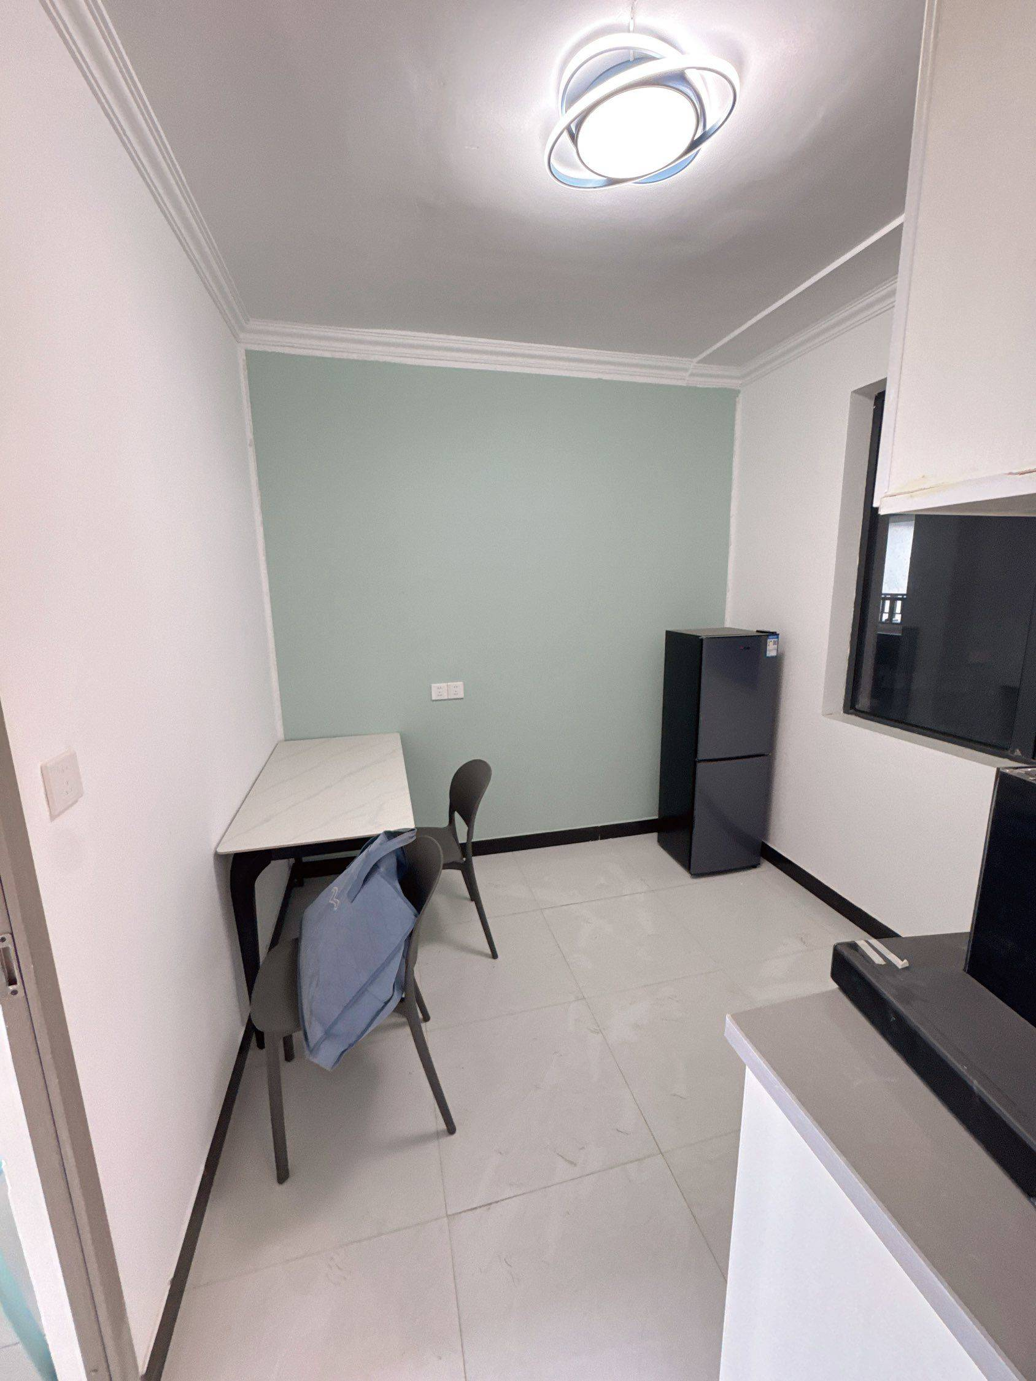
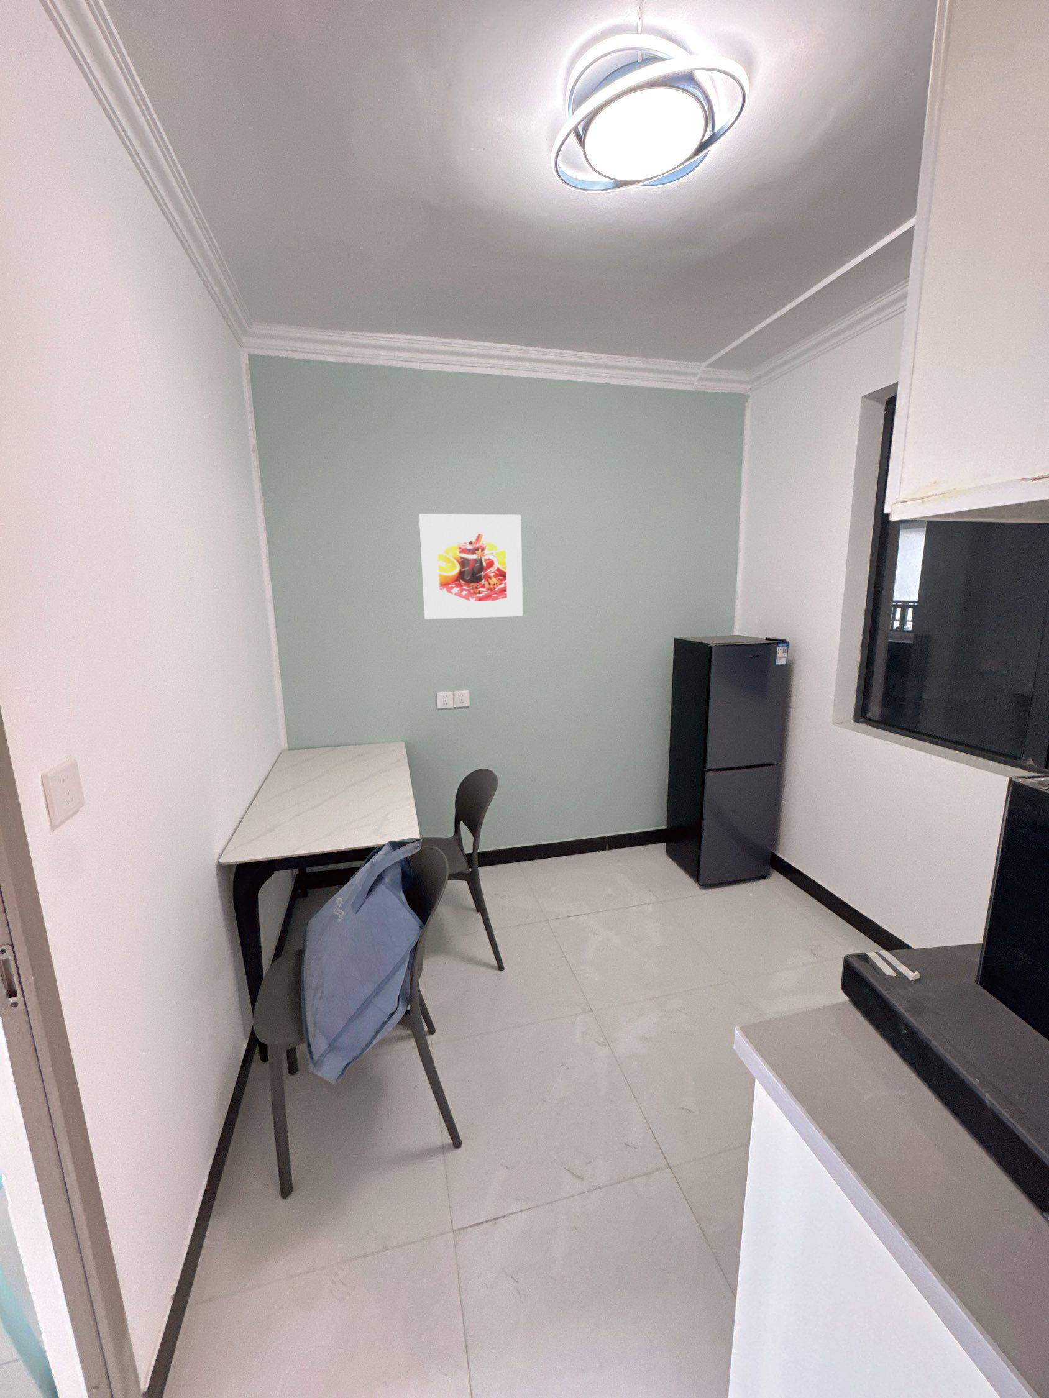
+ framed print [419,513,523,620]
